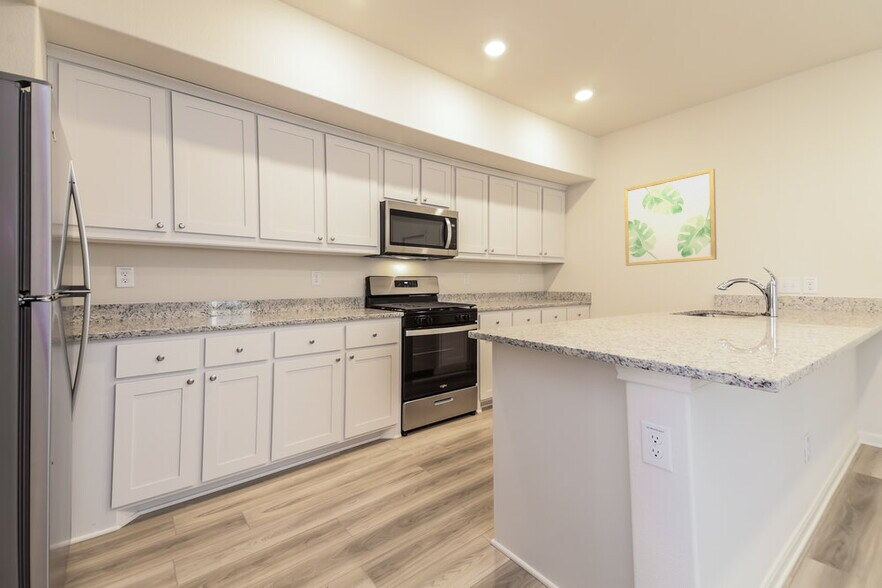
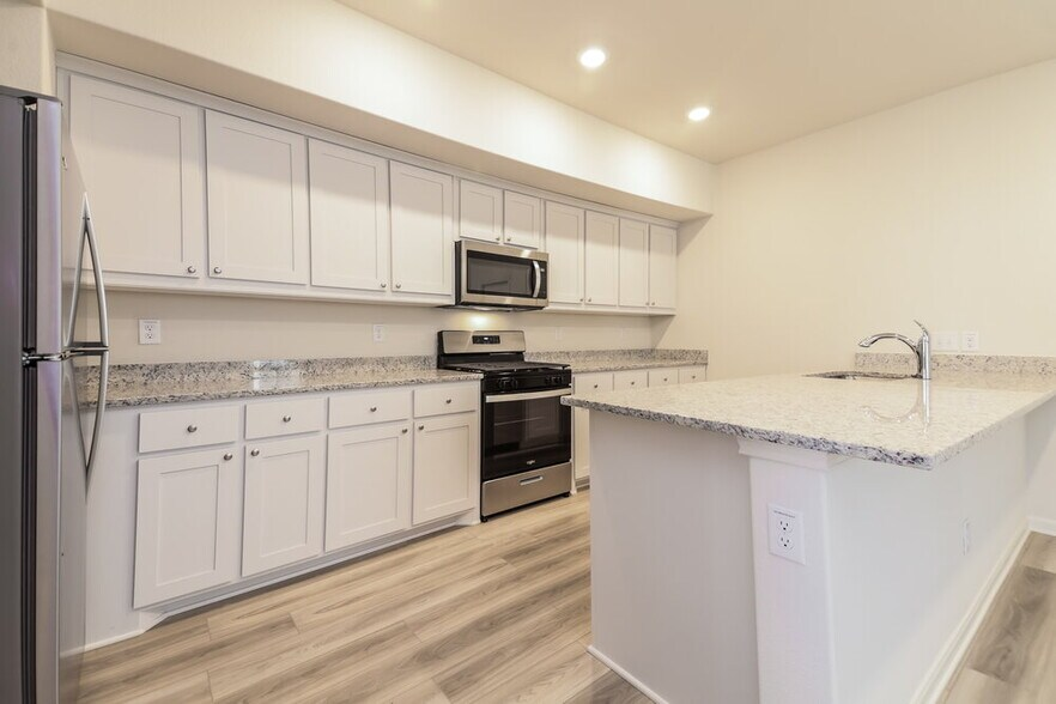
- wall art [623,167,718,267]
